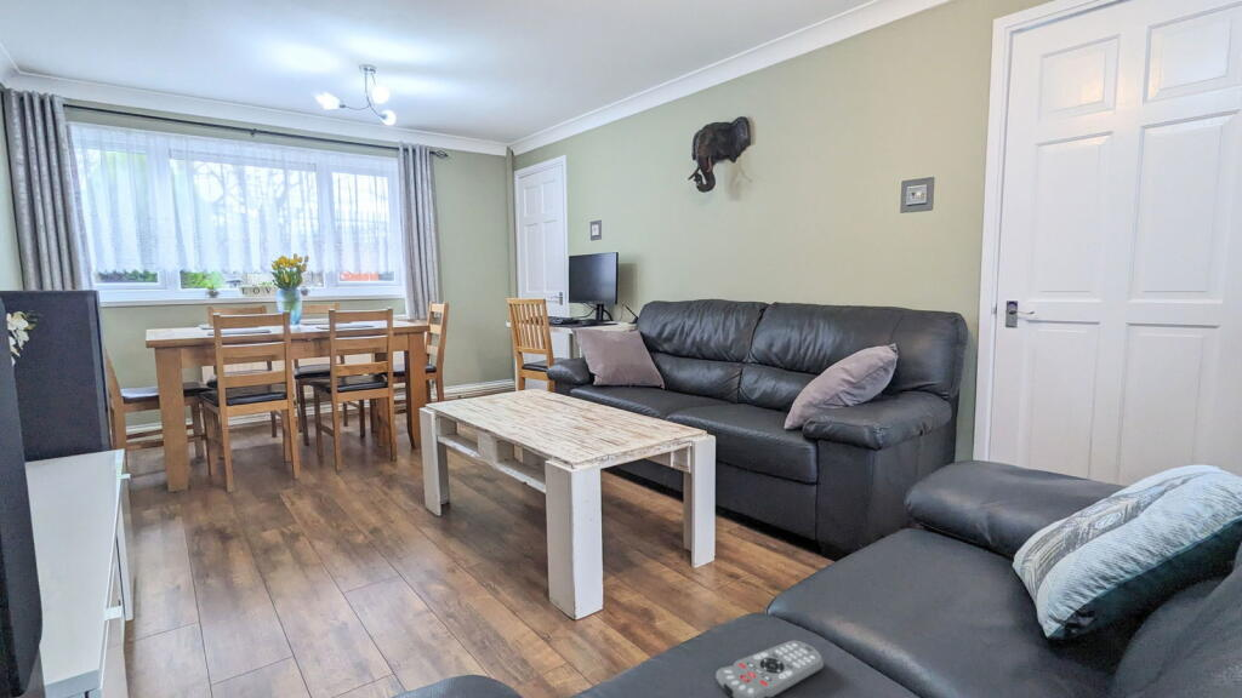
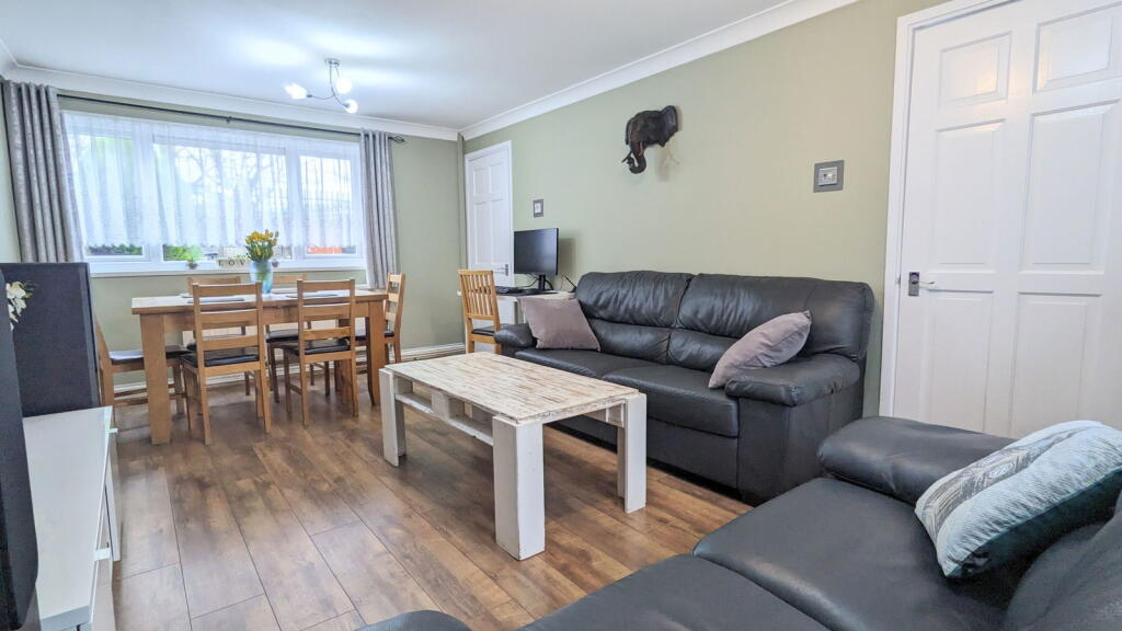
- remote control [714,640,825,698]
